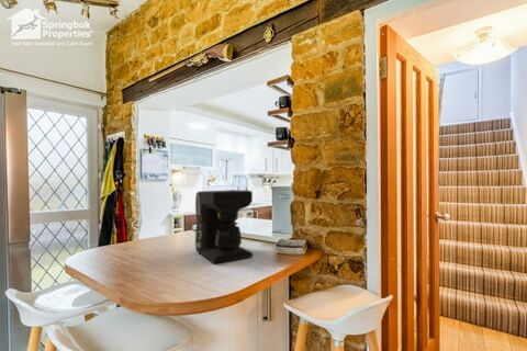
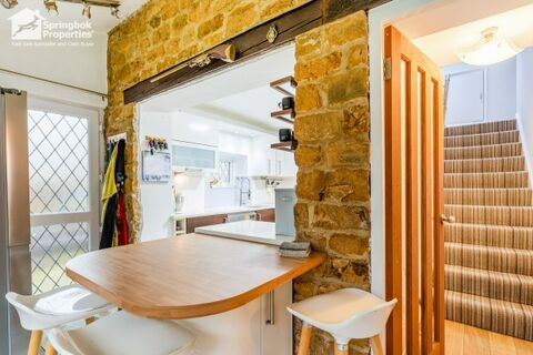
- coffee maker [194,189,254,264]
